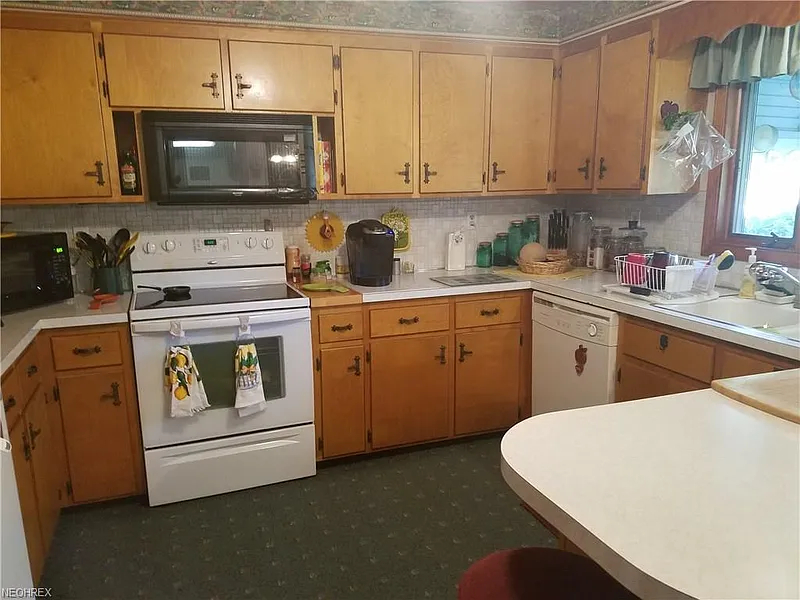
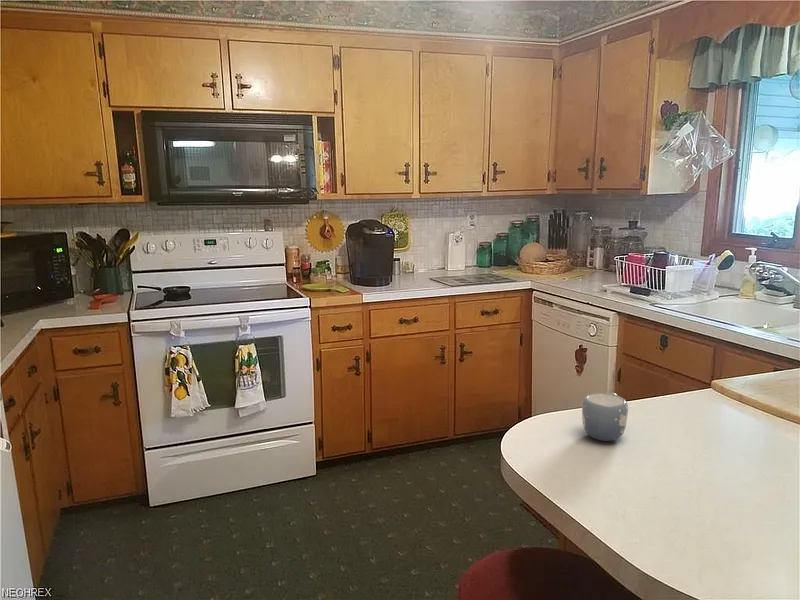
+ mug [581,392,629,442]
